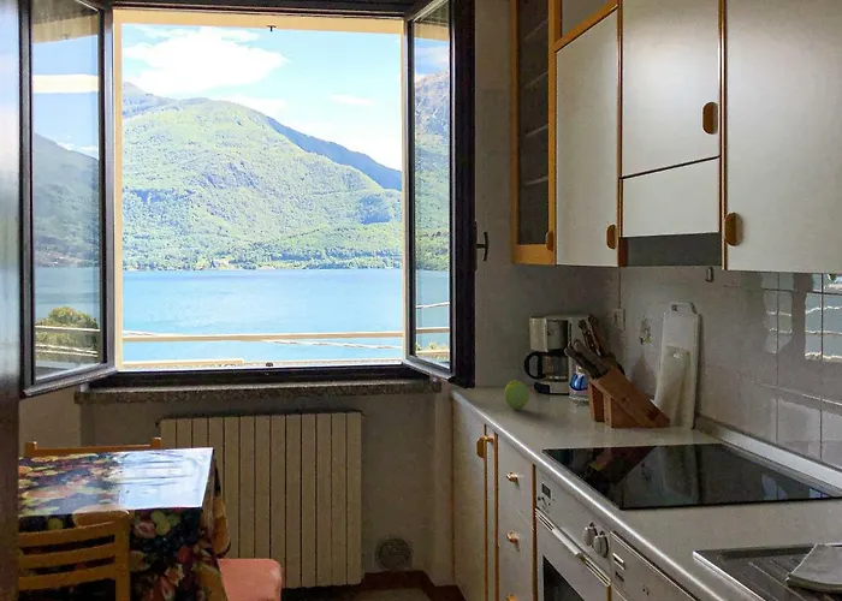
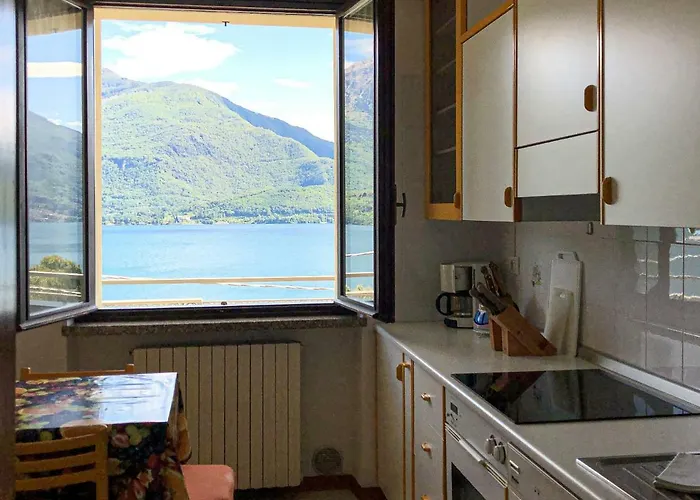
- fruit [503,379,530,410]
